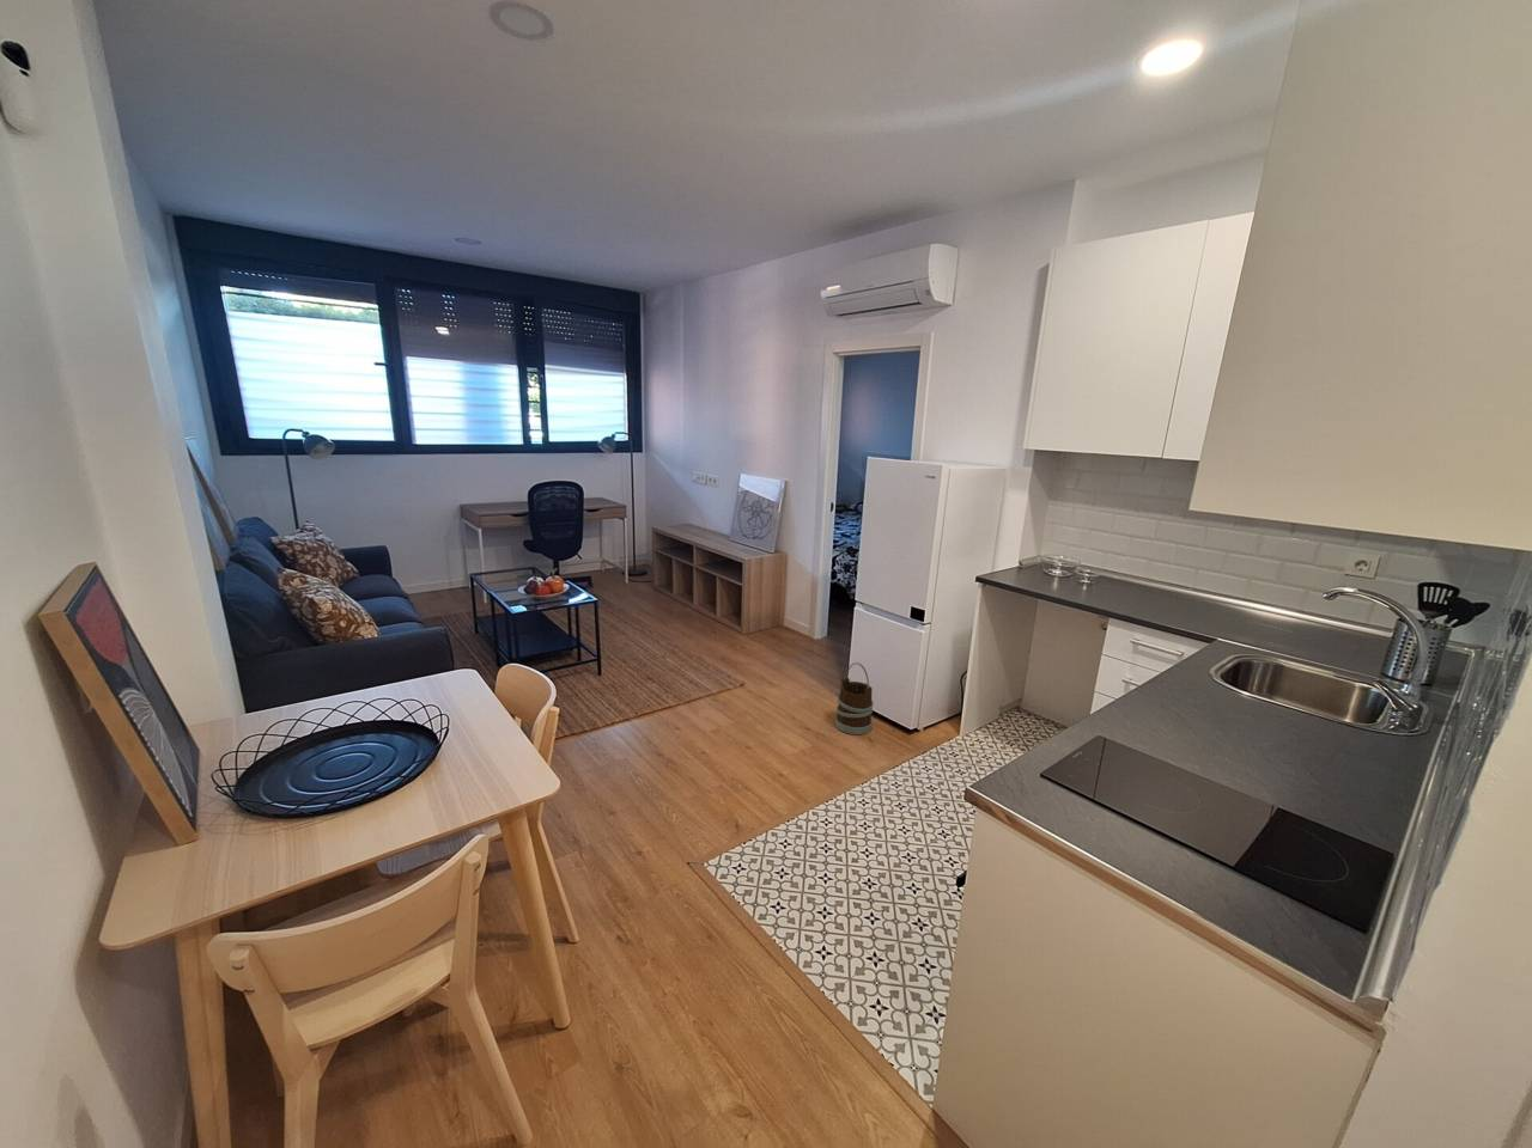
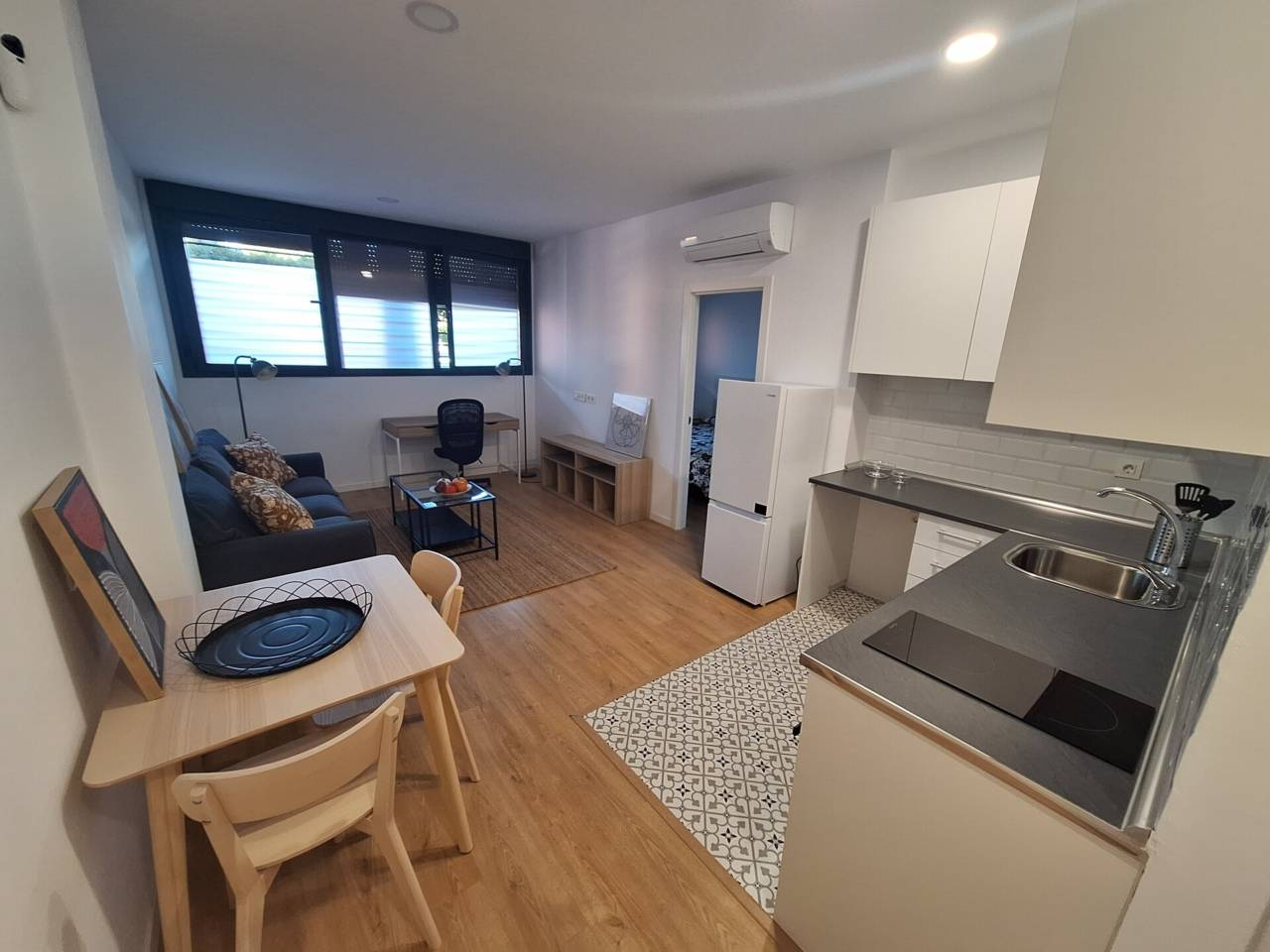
- wooden bucket [835,661,875,736]
